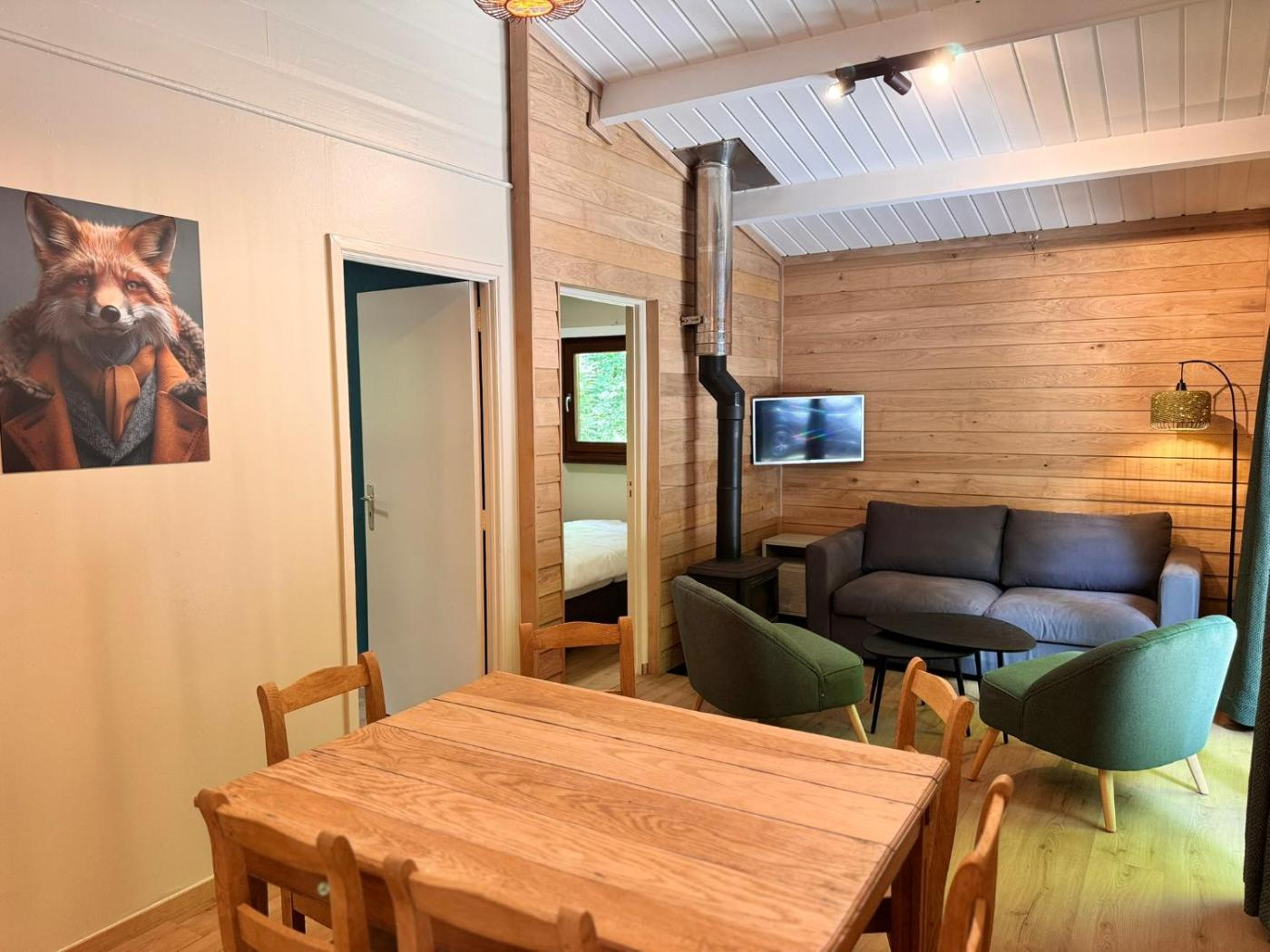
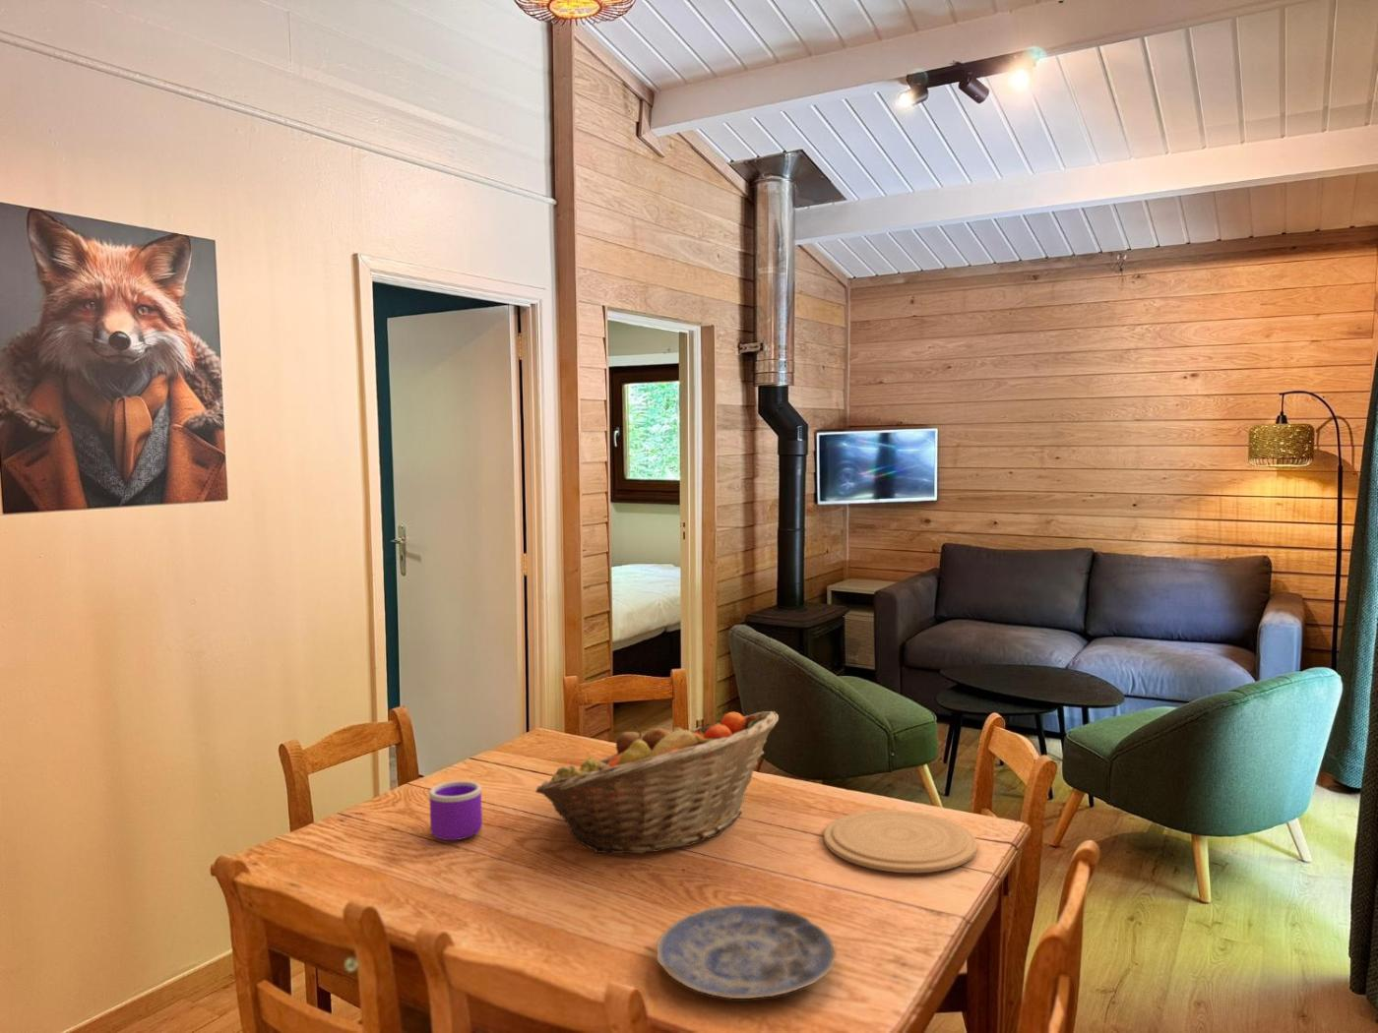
+ plate [655,903,838,999]
+ fruit basket [535,711,779,854]
+ mug [429,780,483,841]
+ plate [822,808,979,873]
